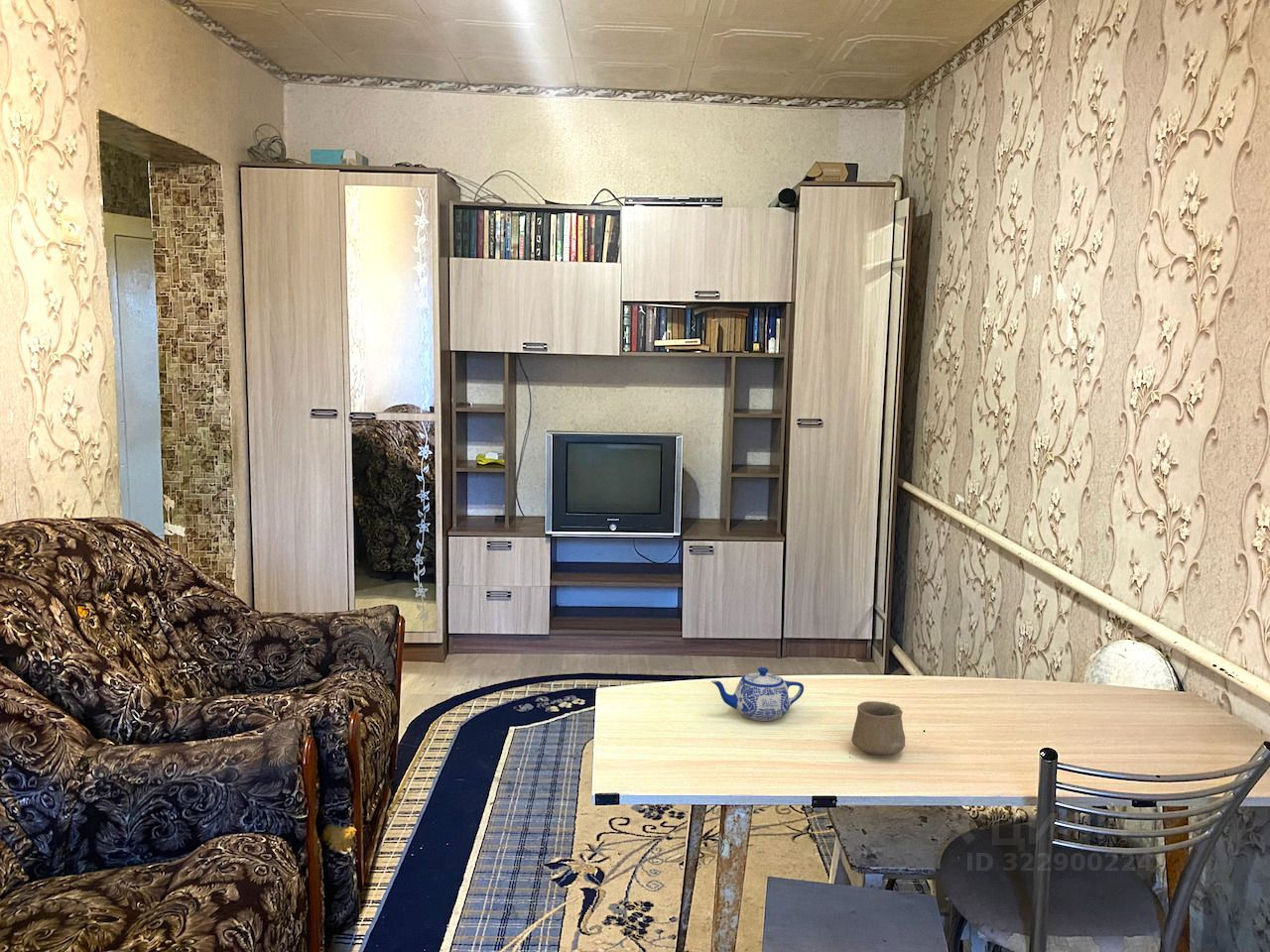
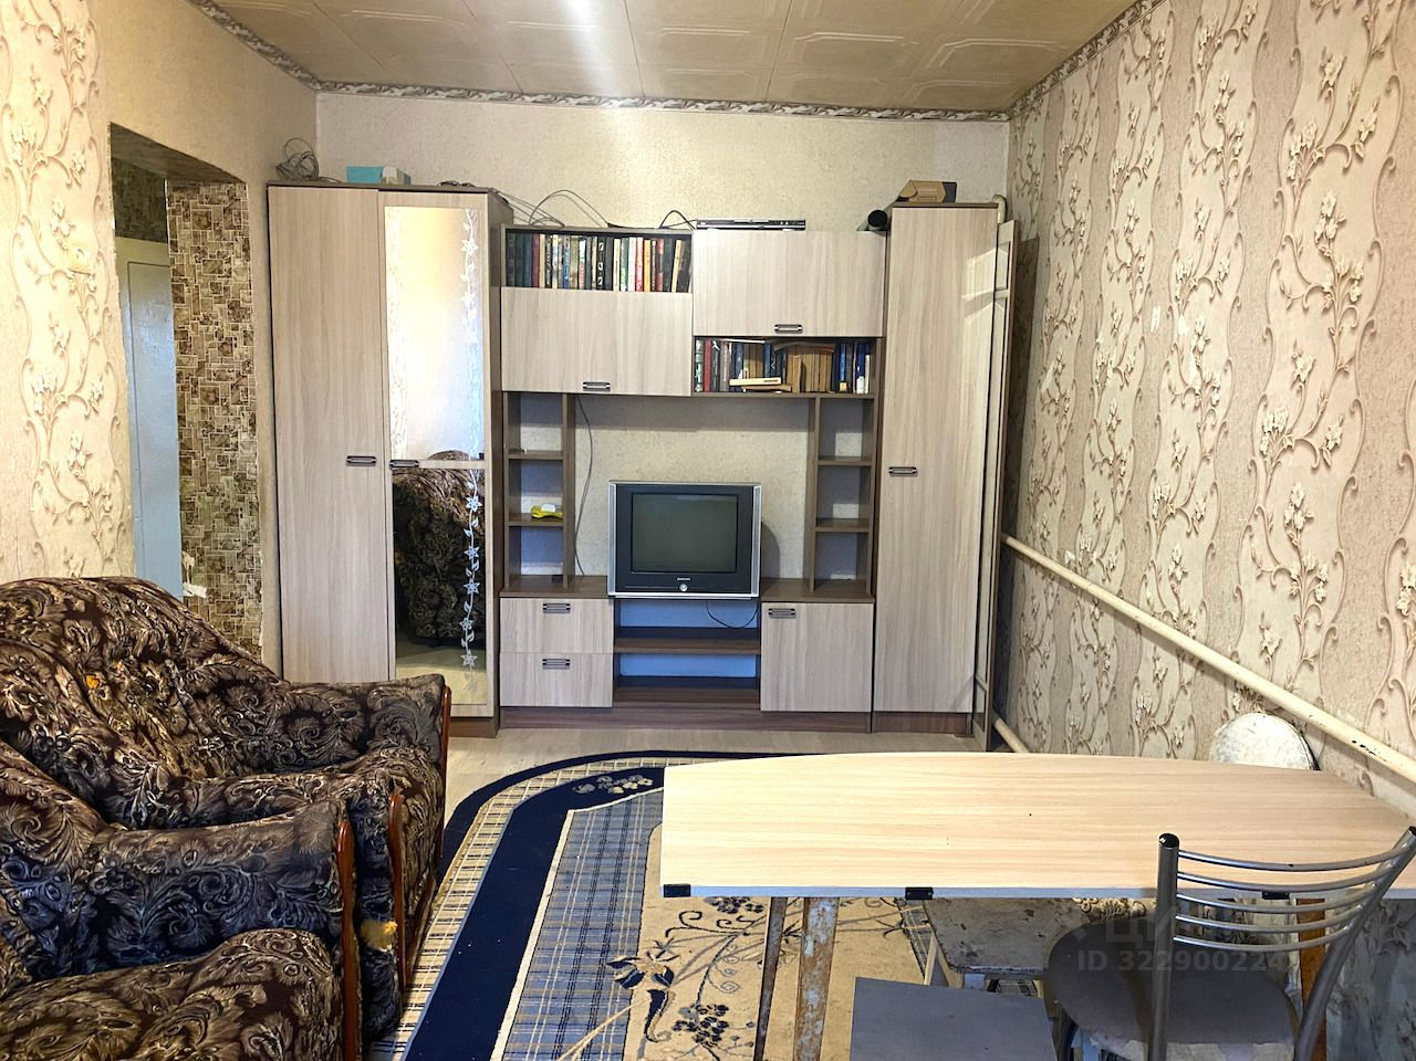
- cup [850,700,906,756]
- teapot [710,666,805,722]
